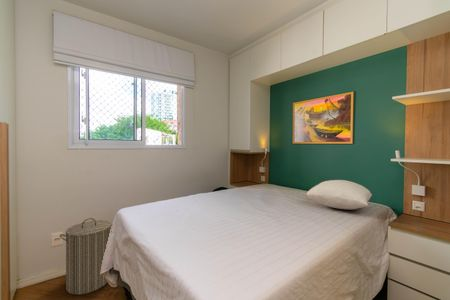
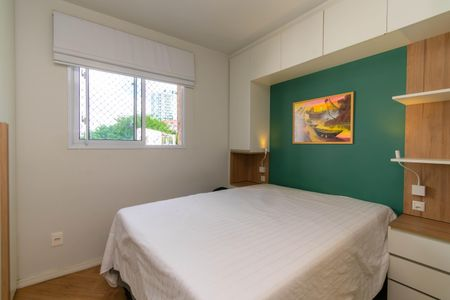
- pillow [306,179,373,211]
- laundry hamper [59,217,113,296]
